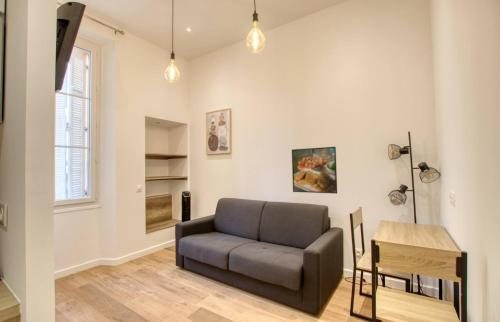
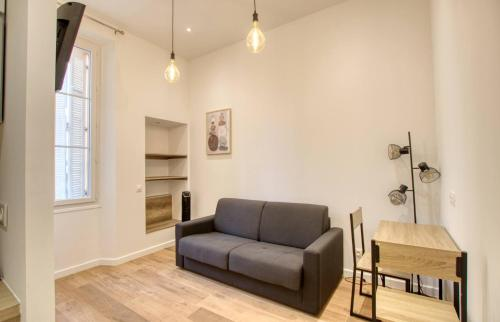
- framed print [291,146,338,195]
